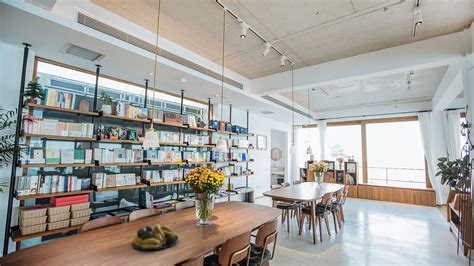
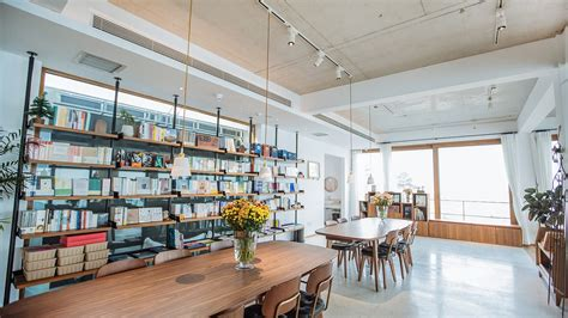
- fruit bowl [131,224,179,251]
